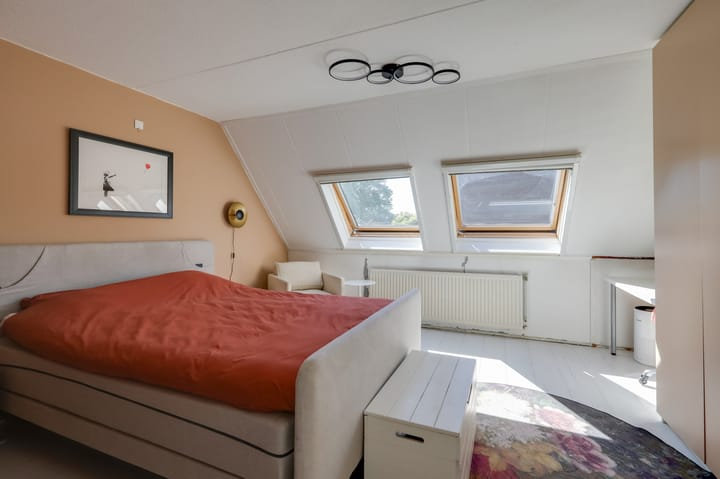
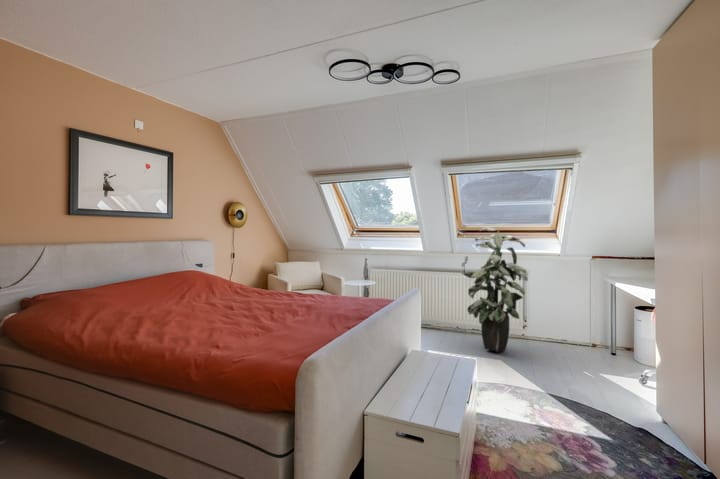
+ indoor plant [461,226,527,353]
